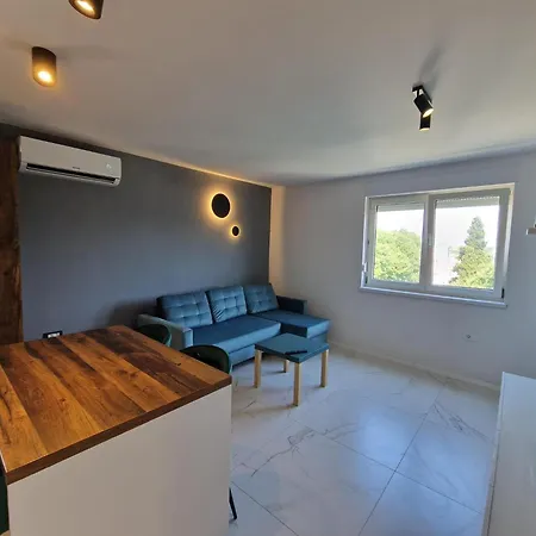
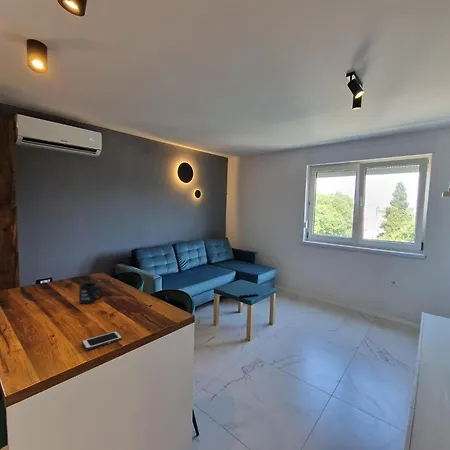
+ mug [78,282,104,305]
+ cell phone [81,330,123,351]
